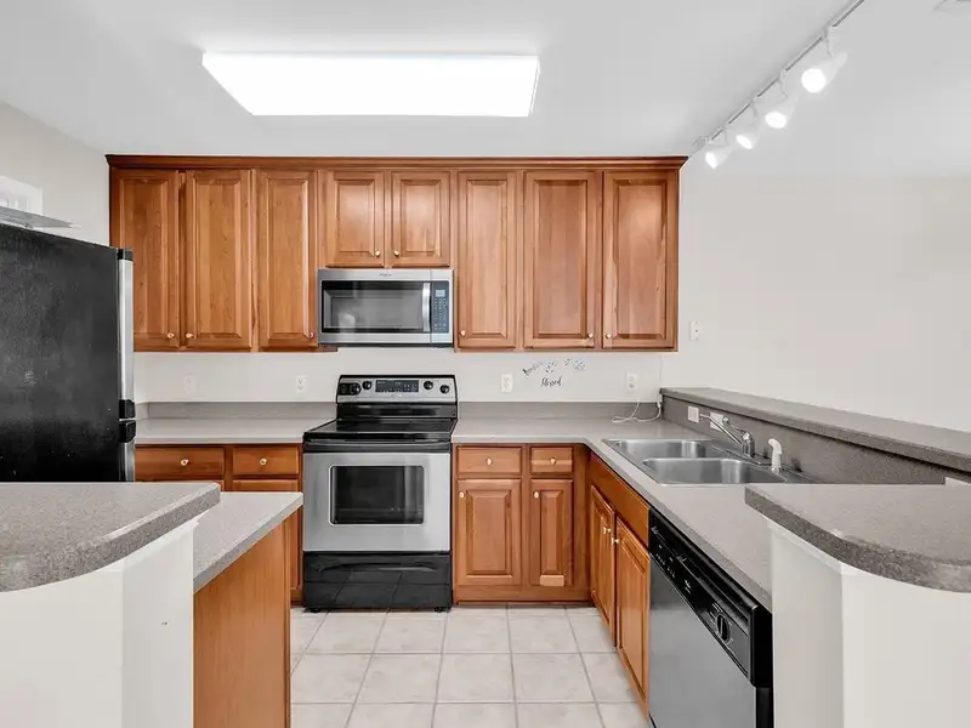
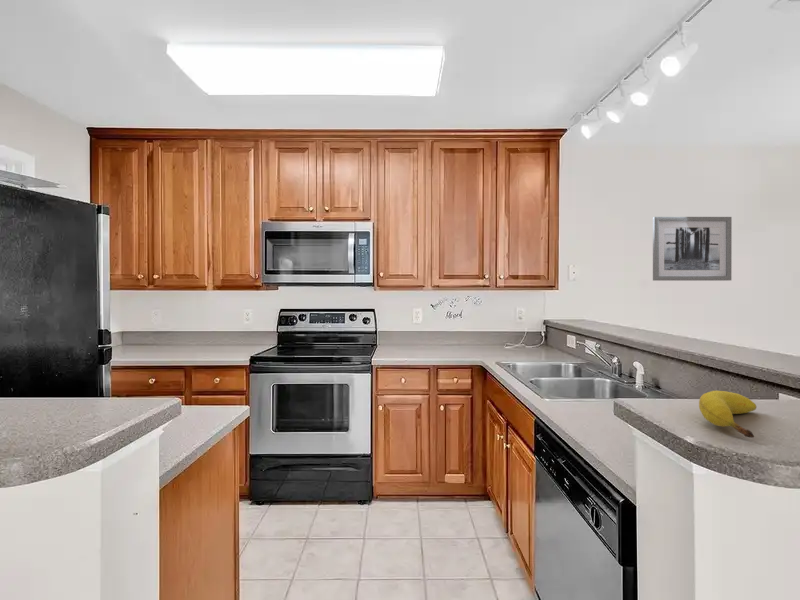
+ wall art [652,216,733,282]
+ fruit [698,390,757,439]
